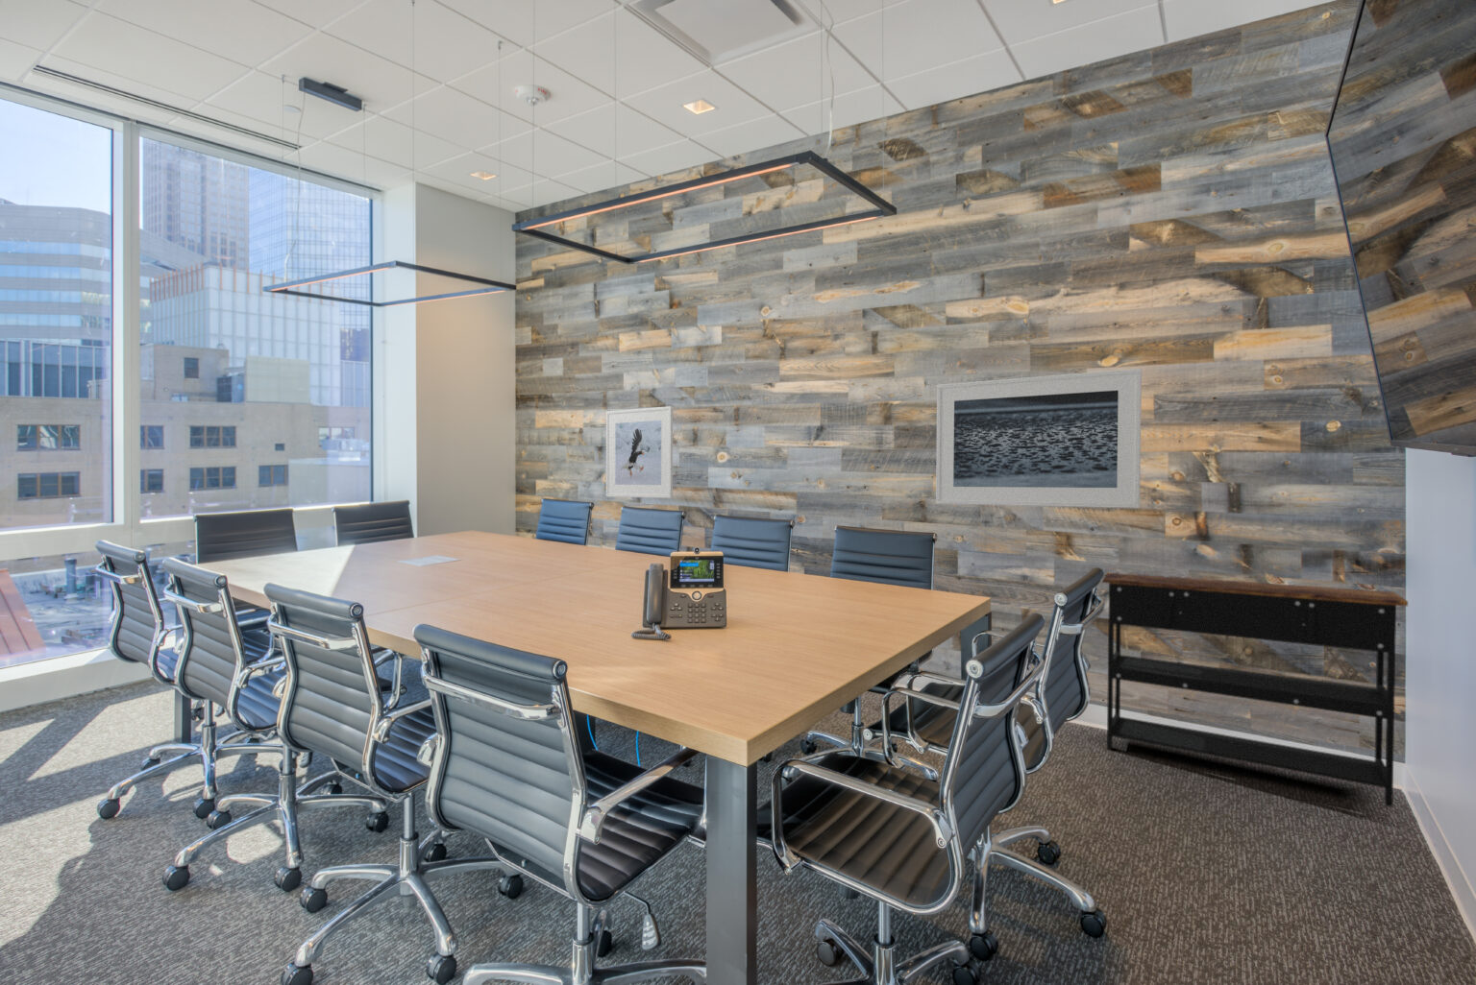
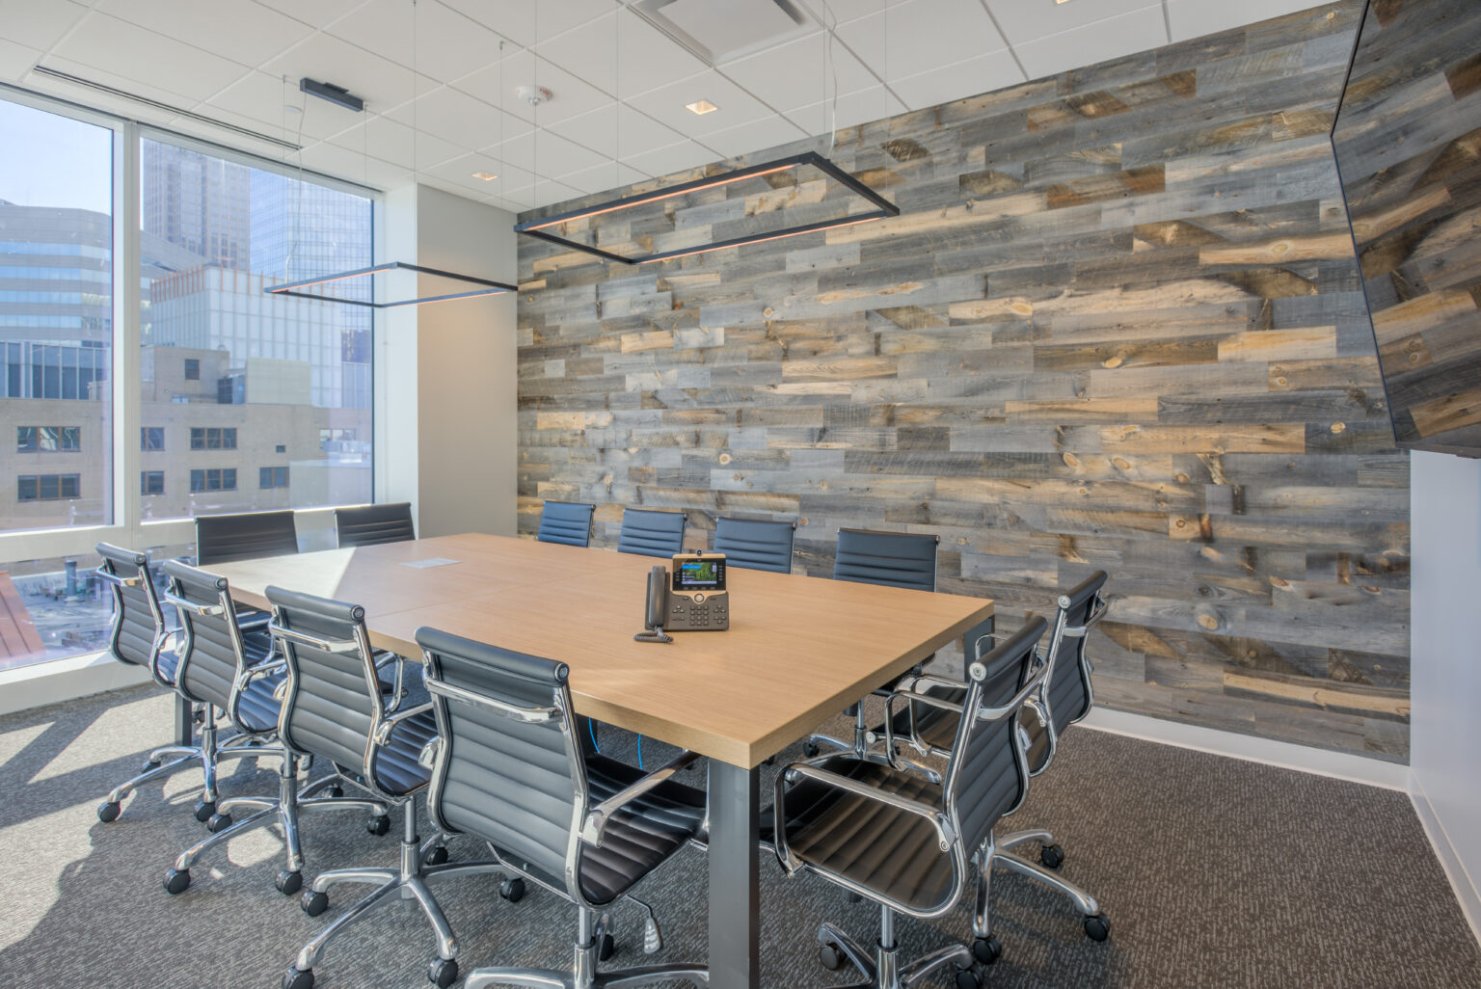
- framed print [605,406,673,499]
- console table [1101,572,1409,808]
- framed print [935,367,1143,509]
